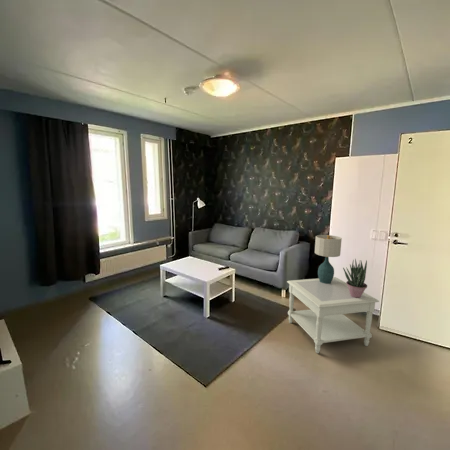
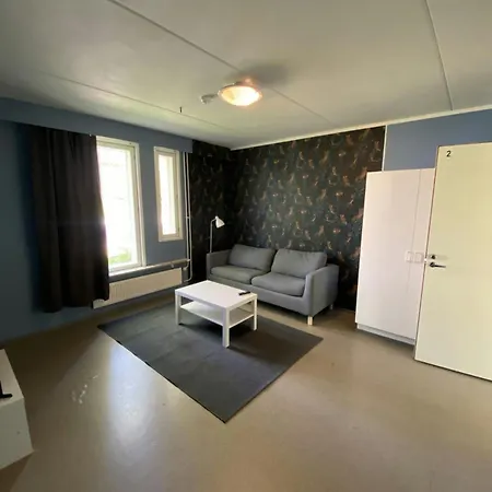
- side table [286,276,380,354]
- potted plant [342,258,368,298]
- table lamp [314,234,343,284]
